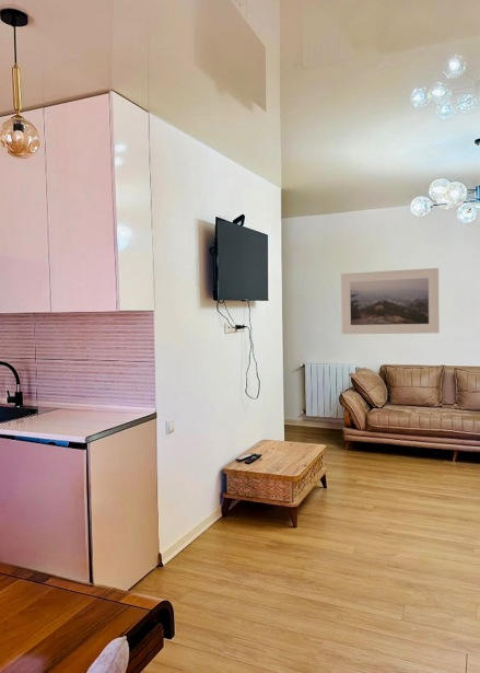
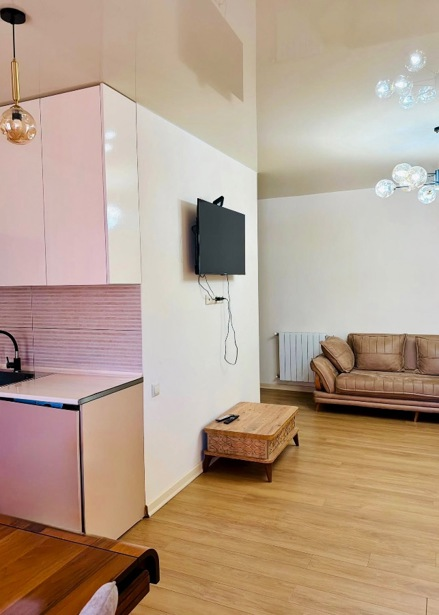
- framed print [340,267,441,335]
